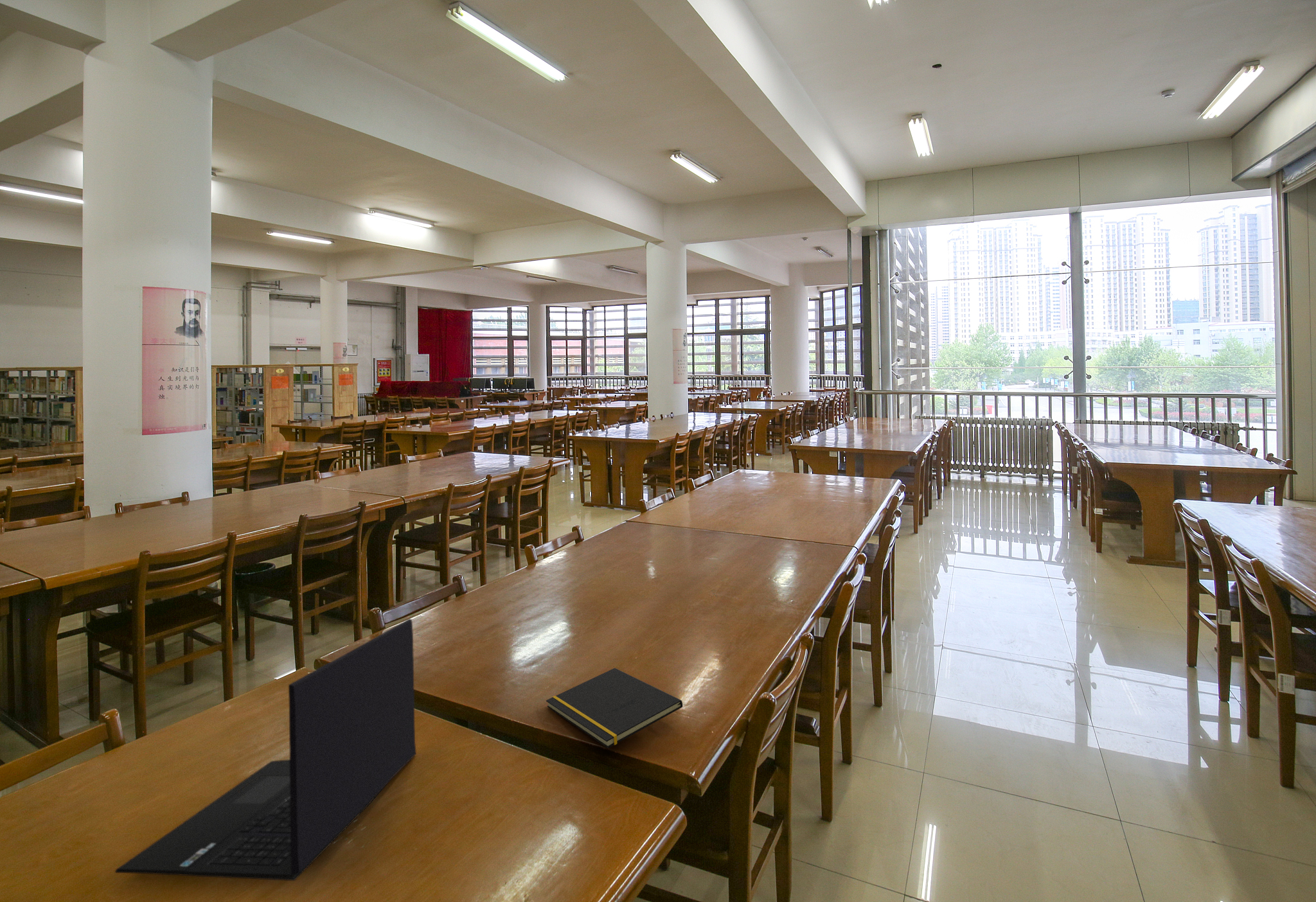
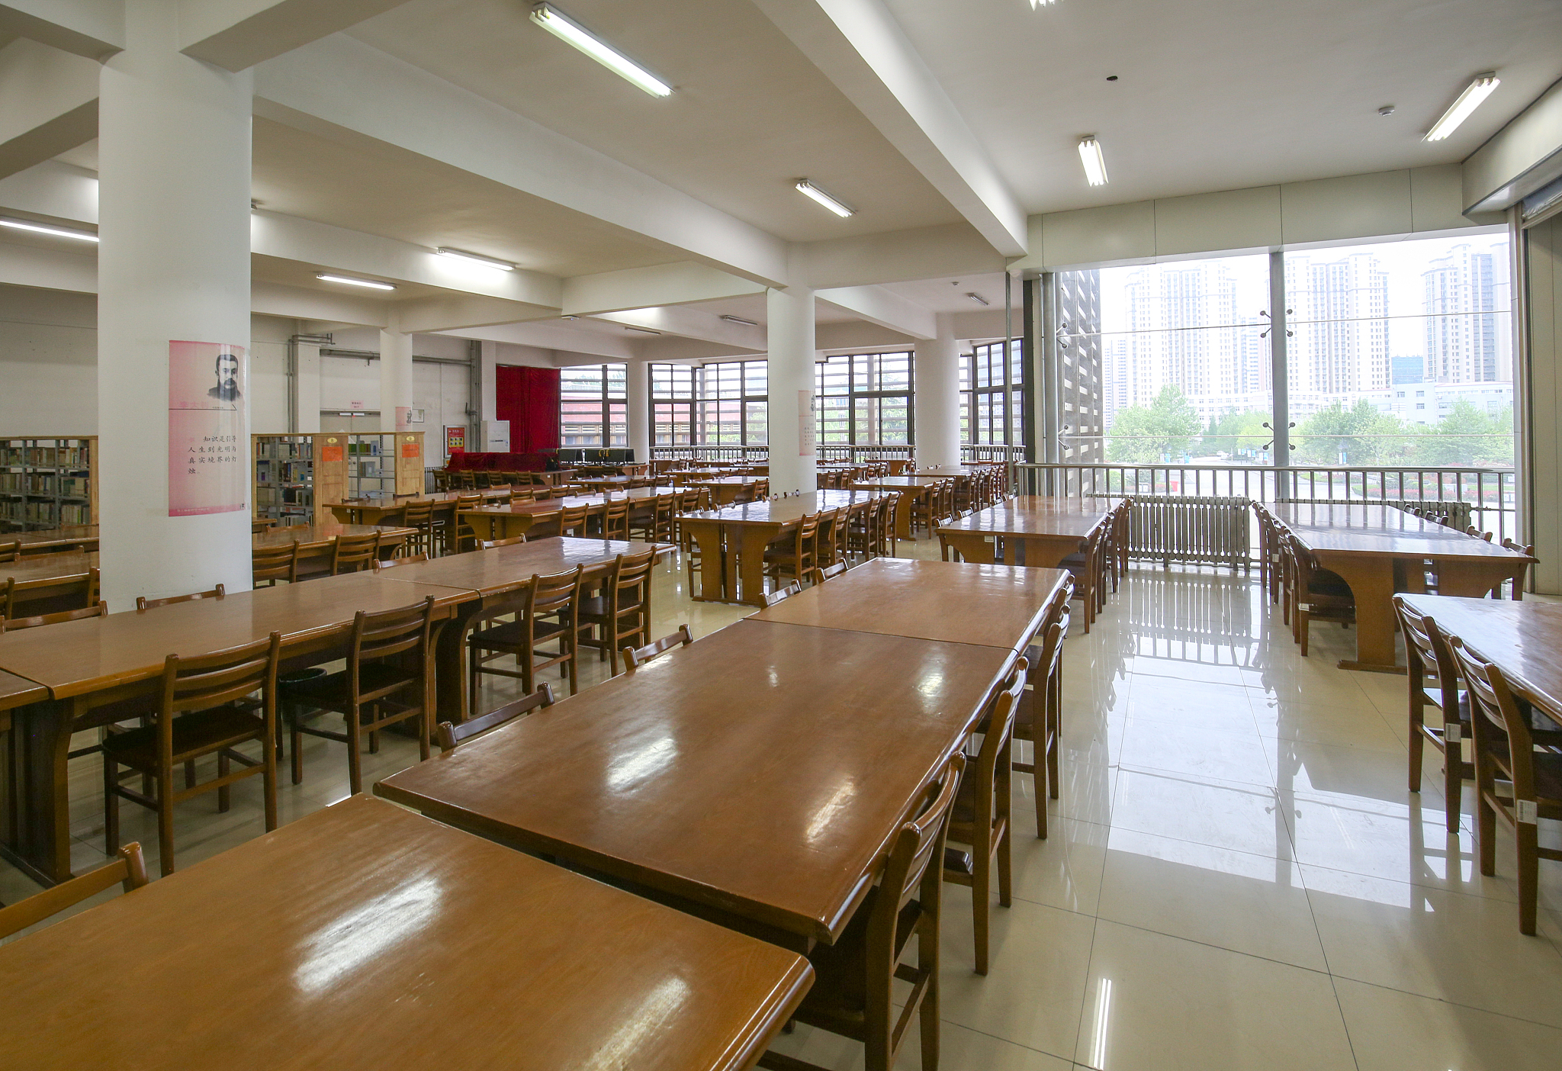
- laptop [114,618,416,881]
- notepad [546,668,683,748]
